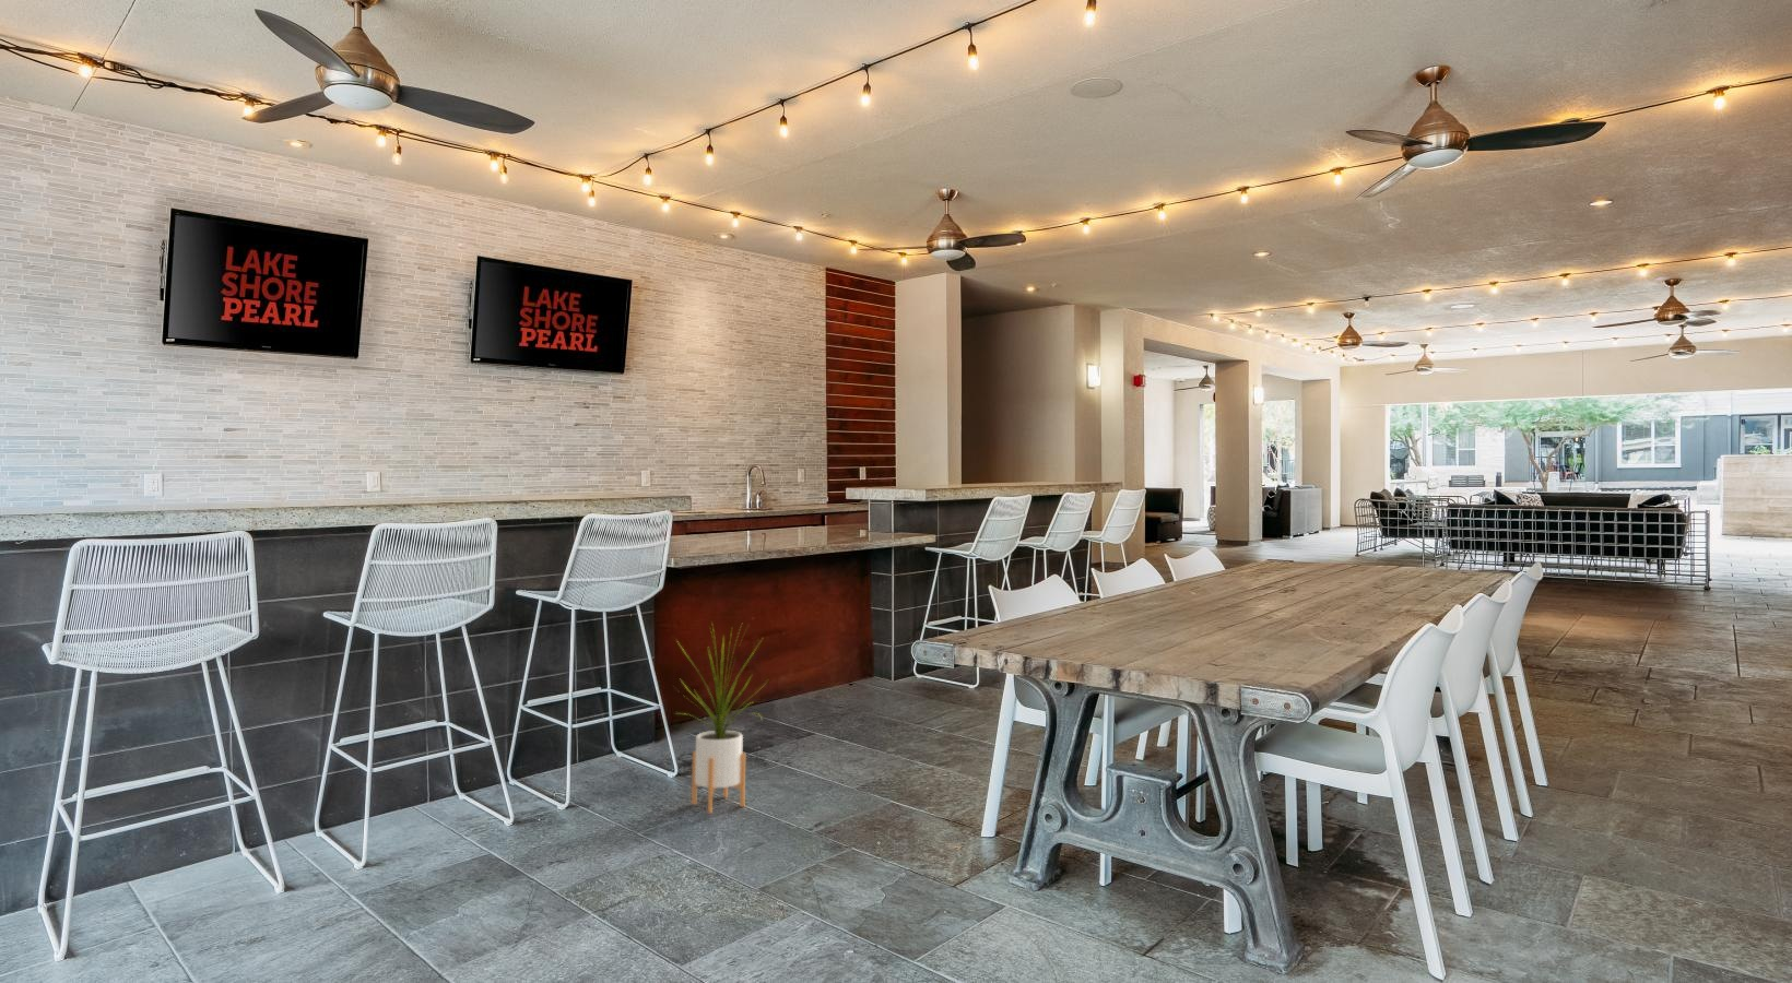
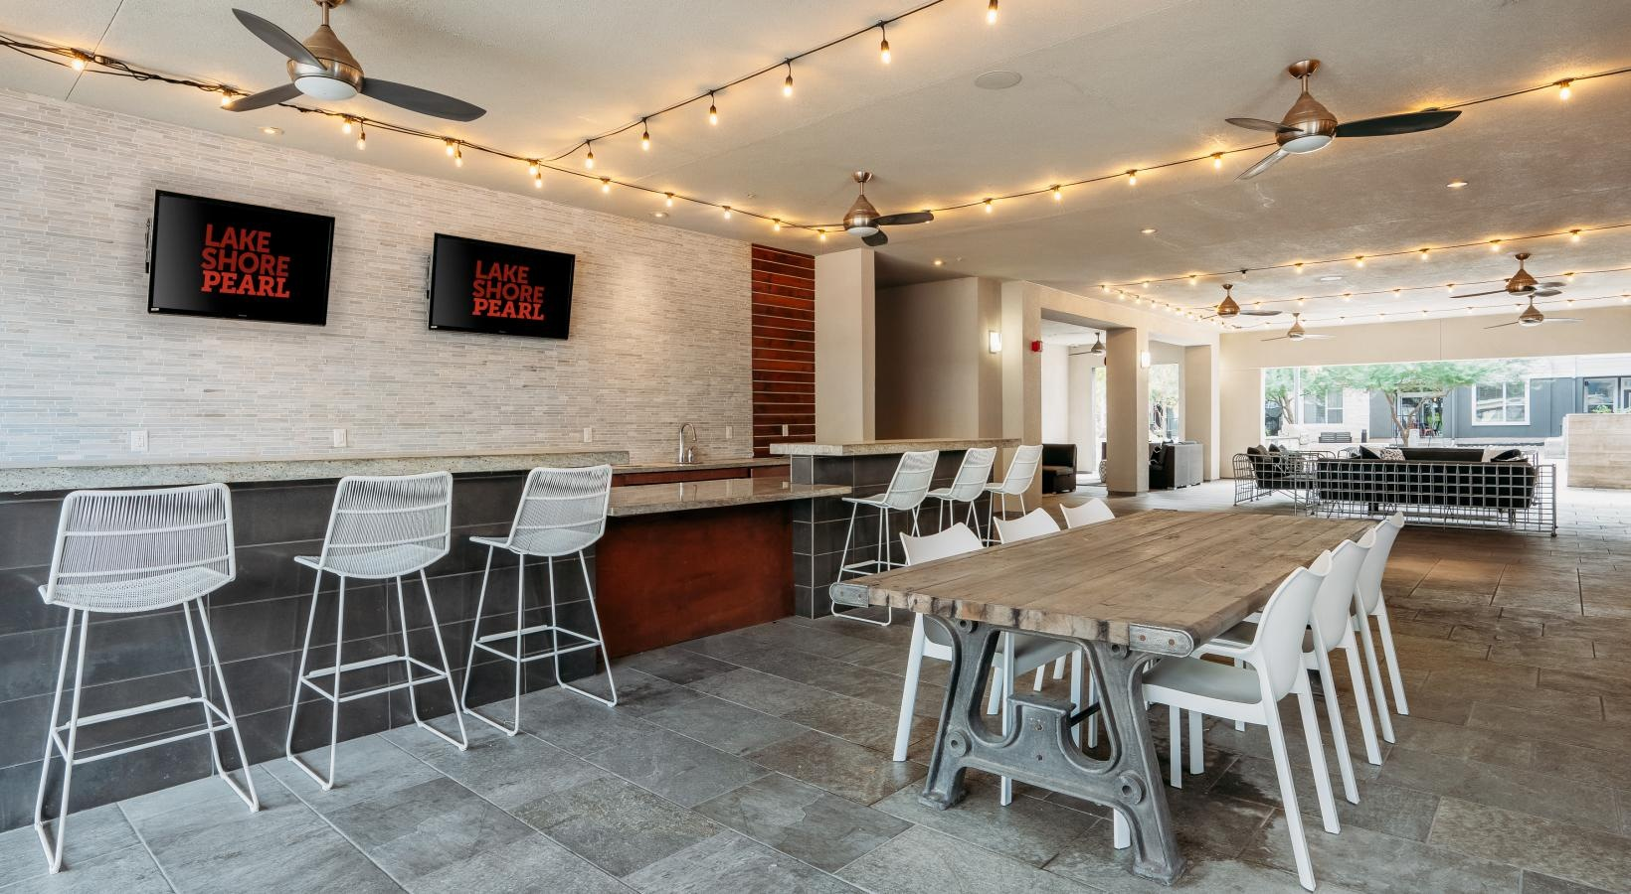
- house plant [673,620,769,815]
